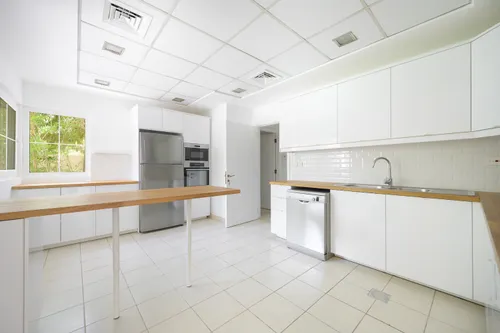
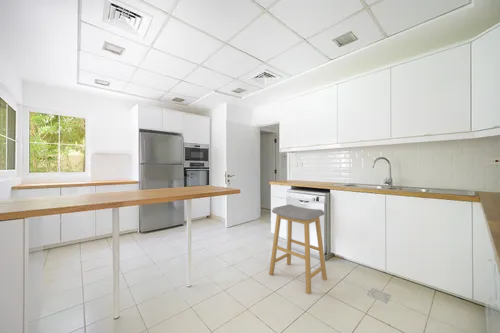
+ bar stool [268,204,328,295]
